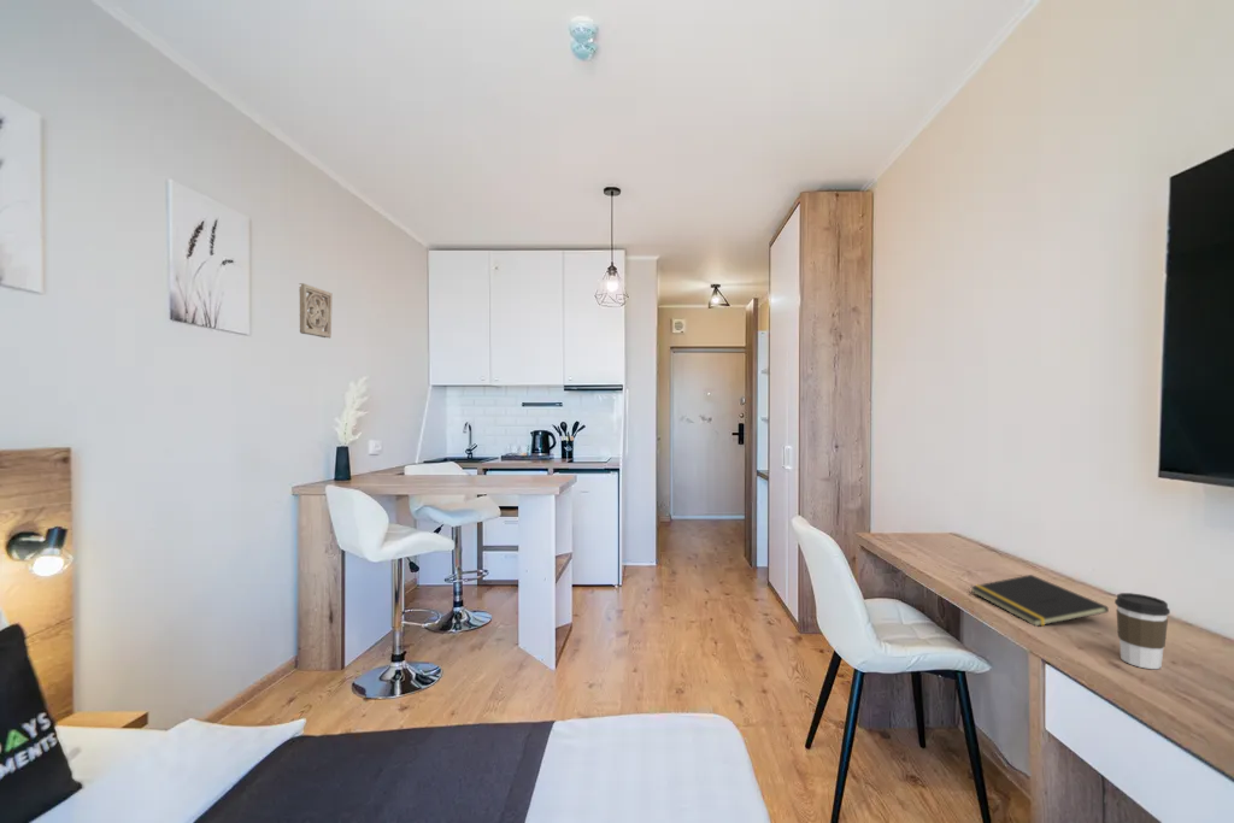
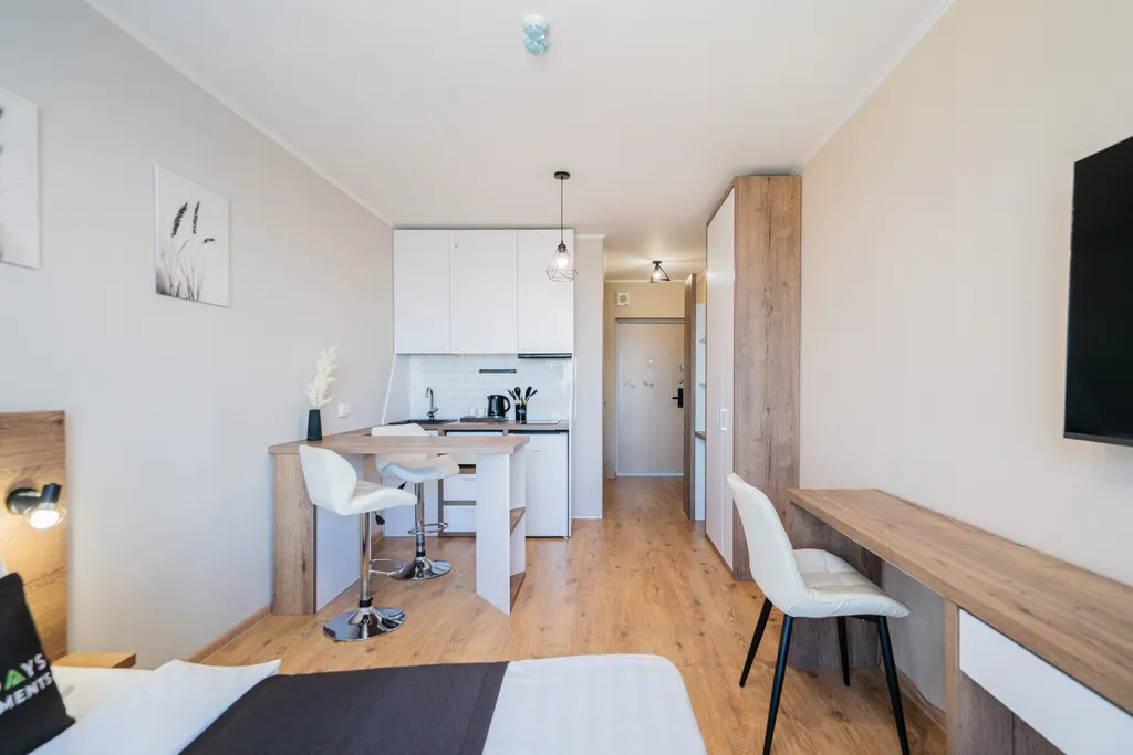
- wall ornament [298,282,334,340]
- notepad [969,574,1110,628]
- coffee cup [1113,592,1171,670]
